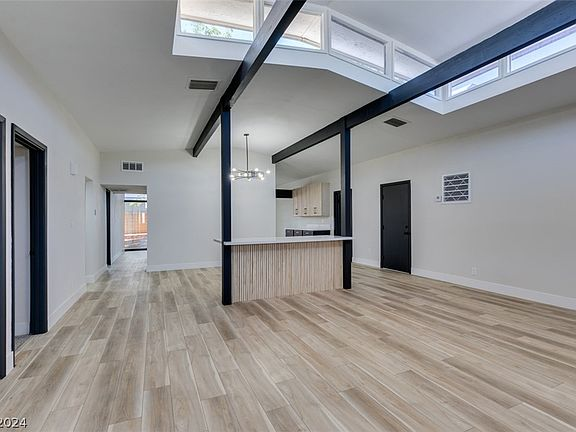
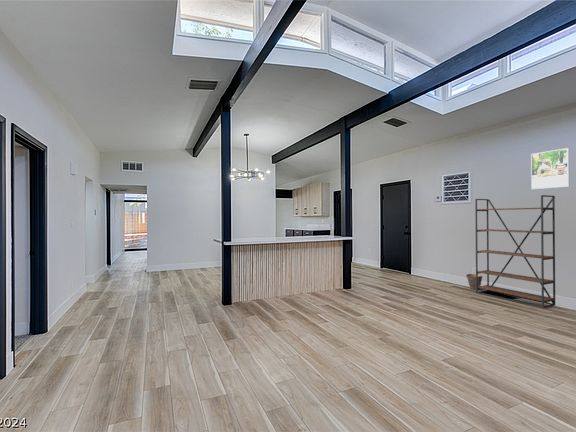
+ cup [465,273,483,291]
+ bookshelf [474,194,556,309]
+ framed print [530,147,570,190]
